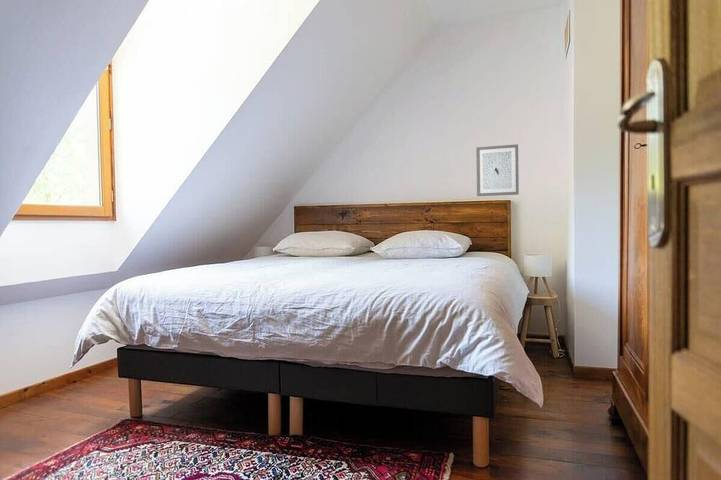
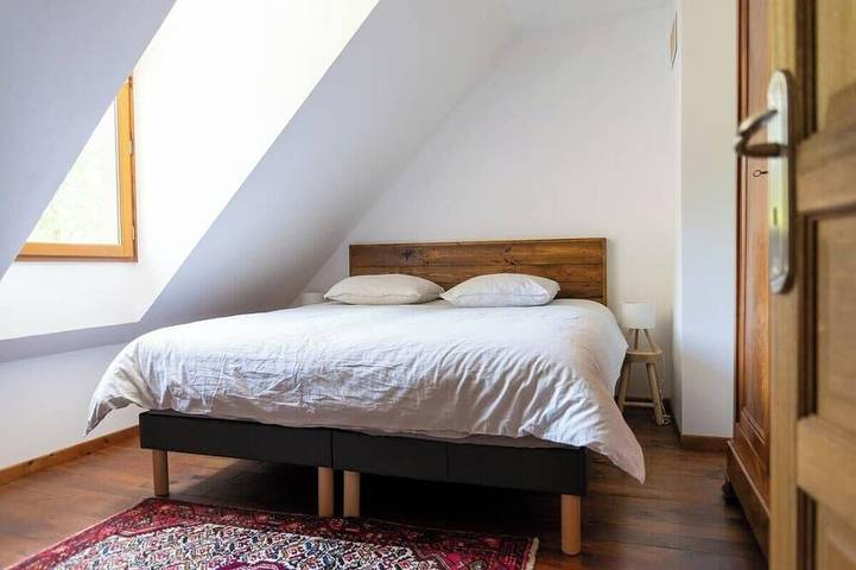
- wall art [475,143,520,197]
